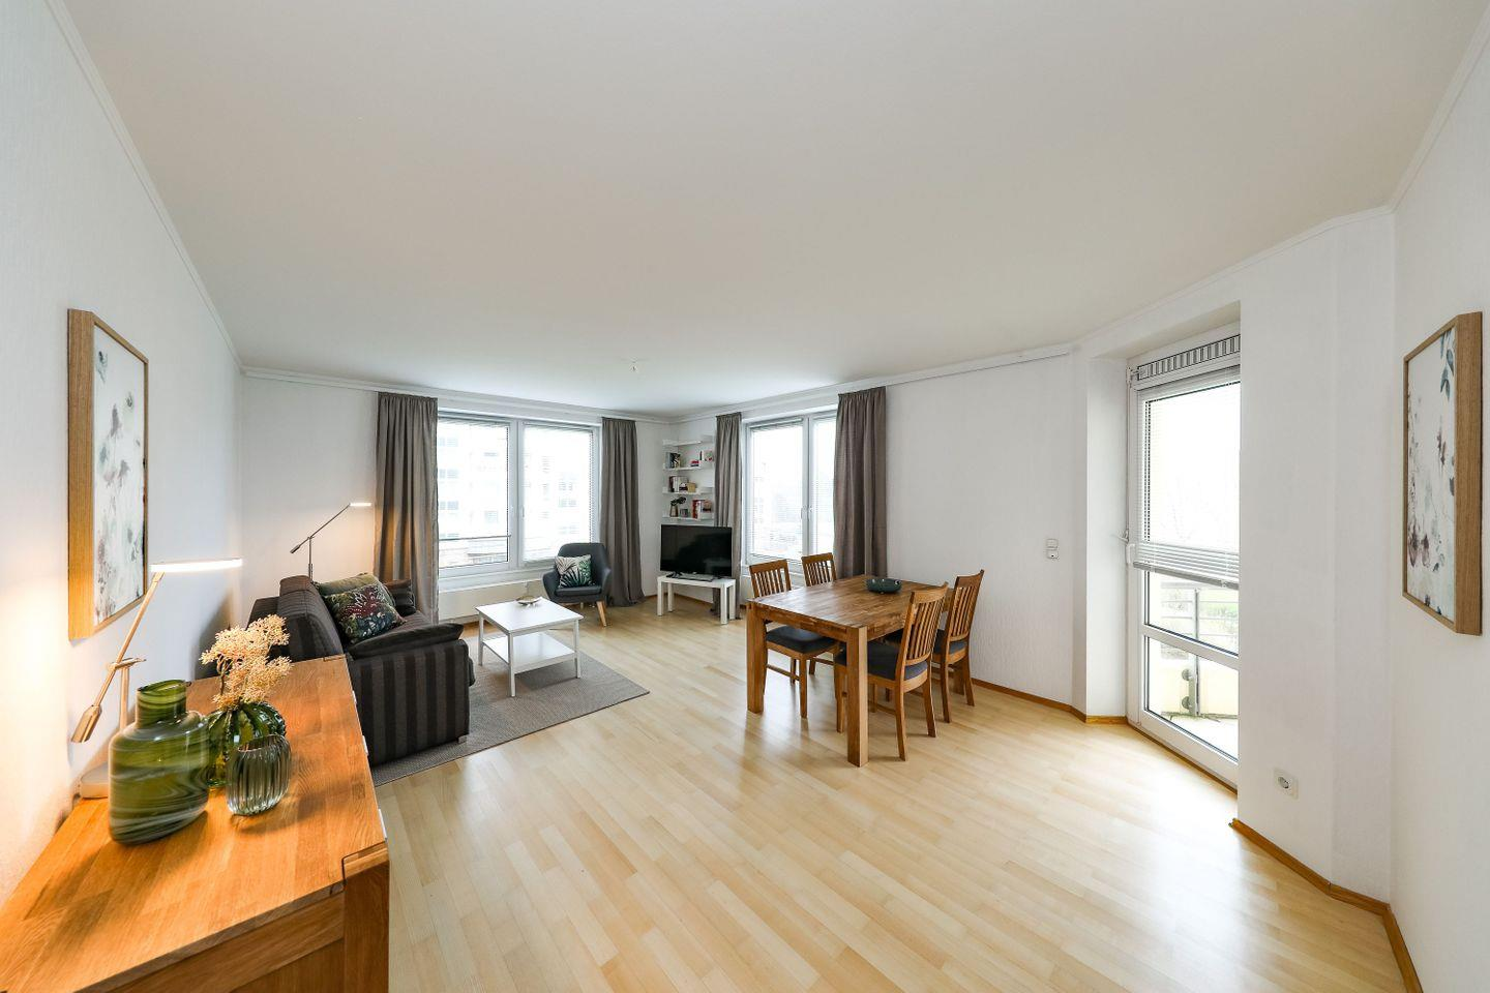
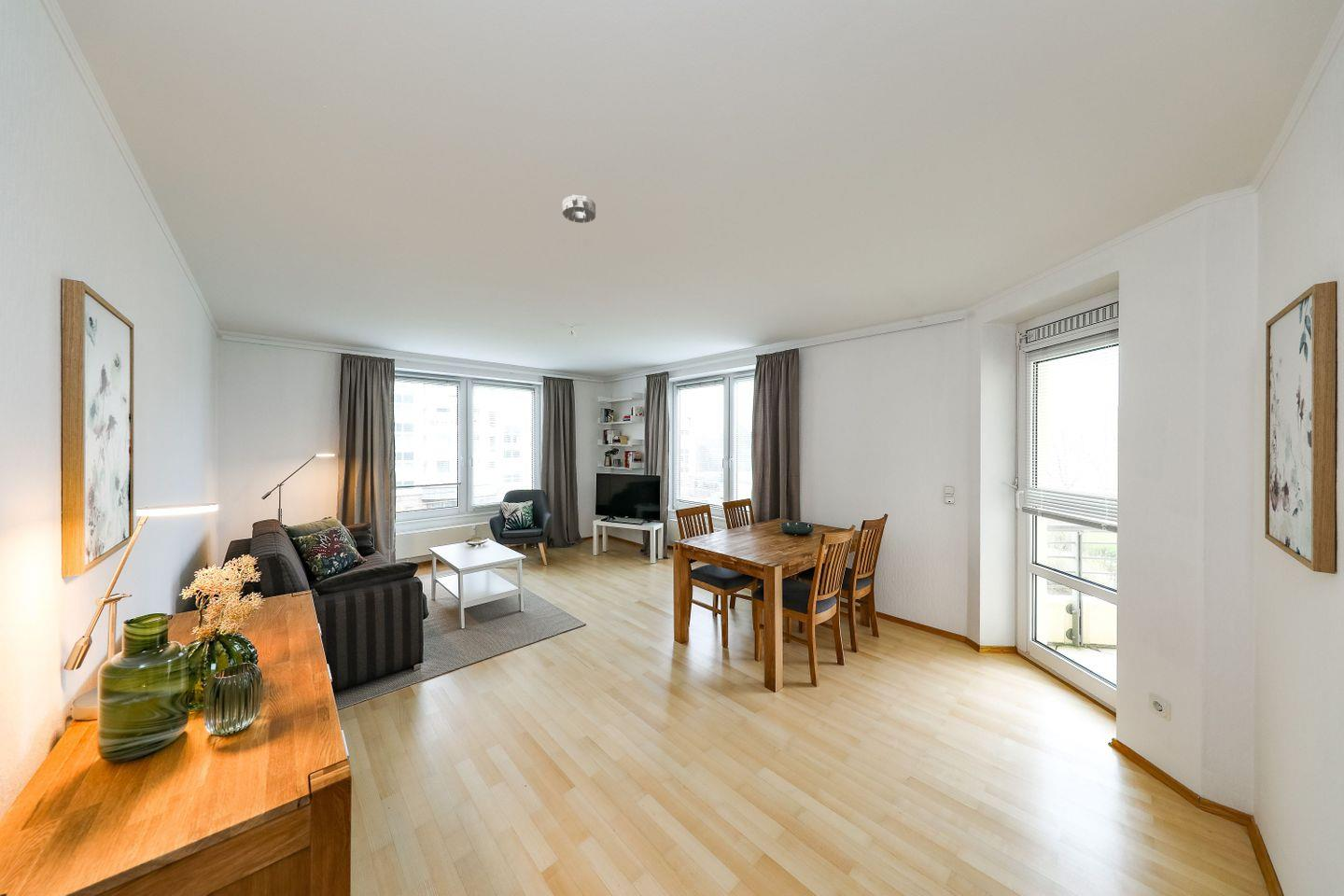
+ smoke detector [562,194,596,224]
